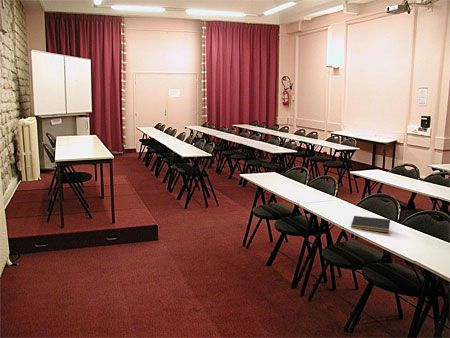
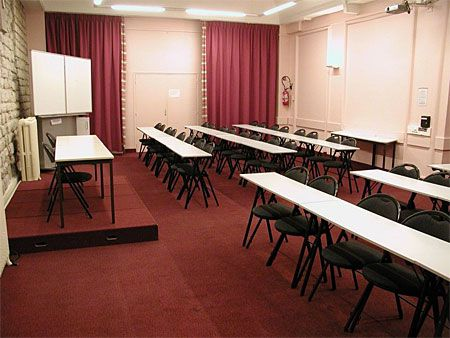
- notepad [350,215,391,233]
